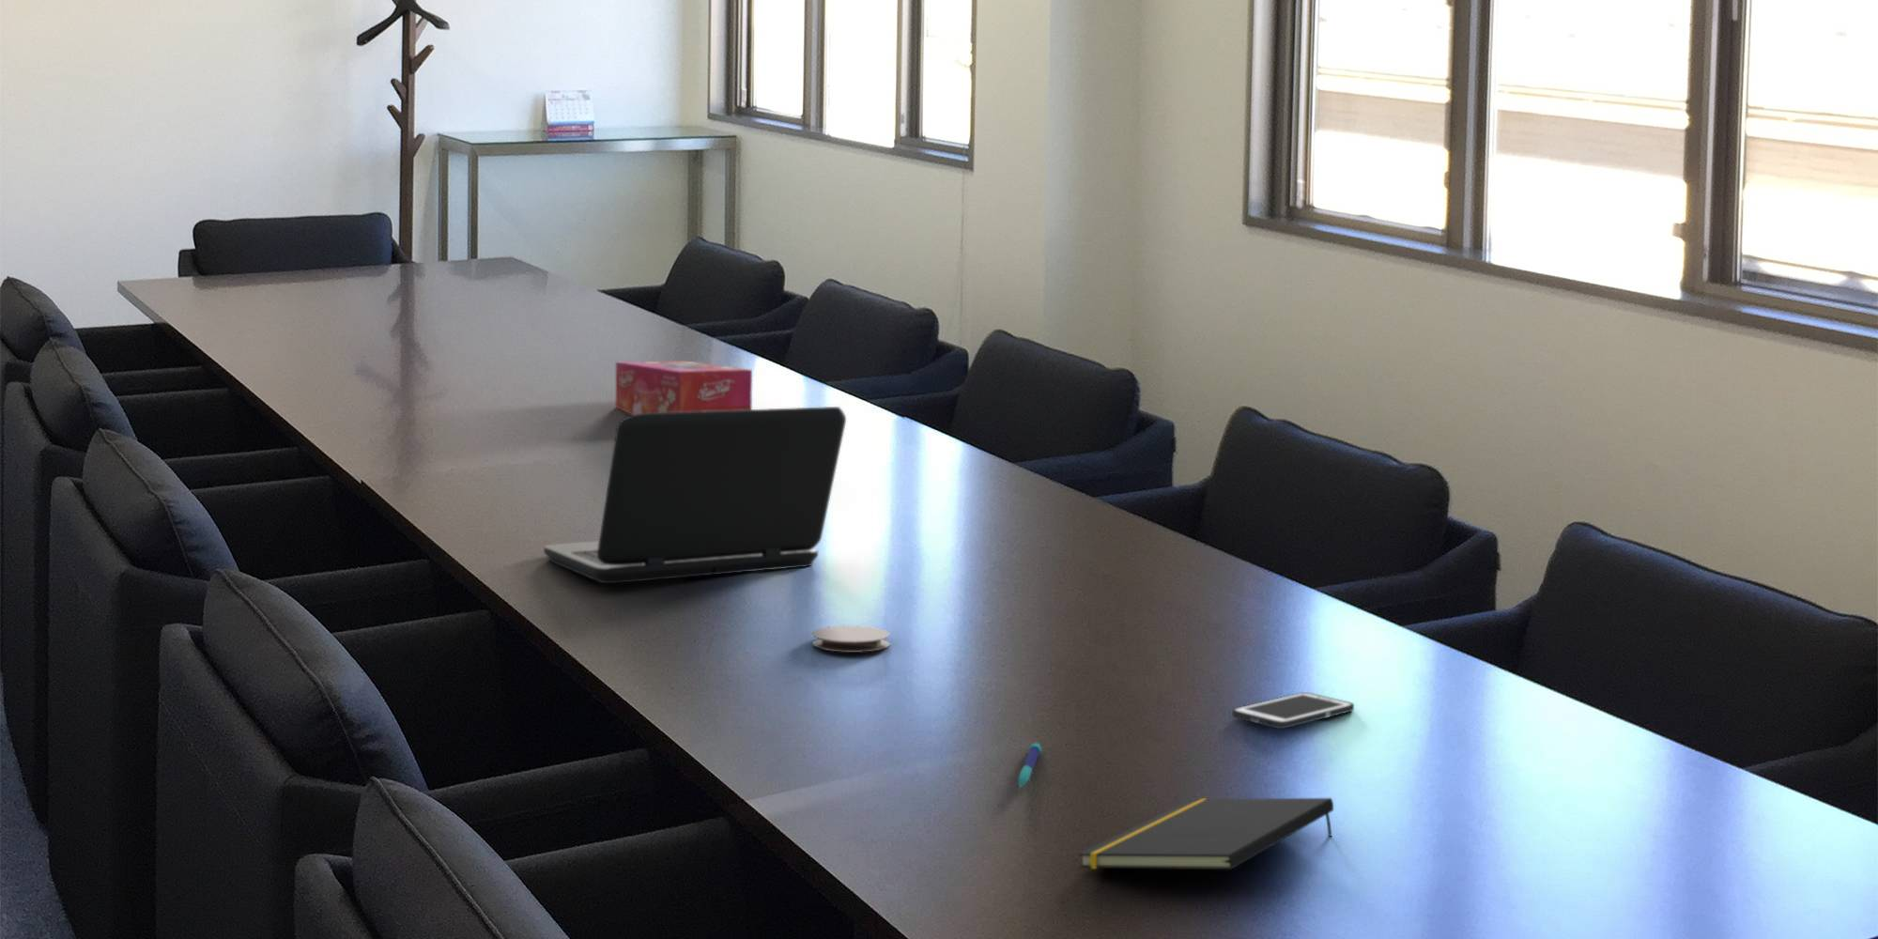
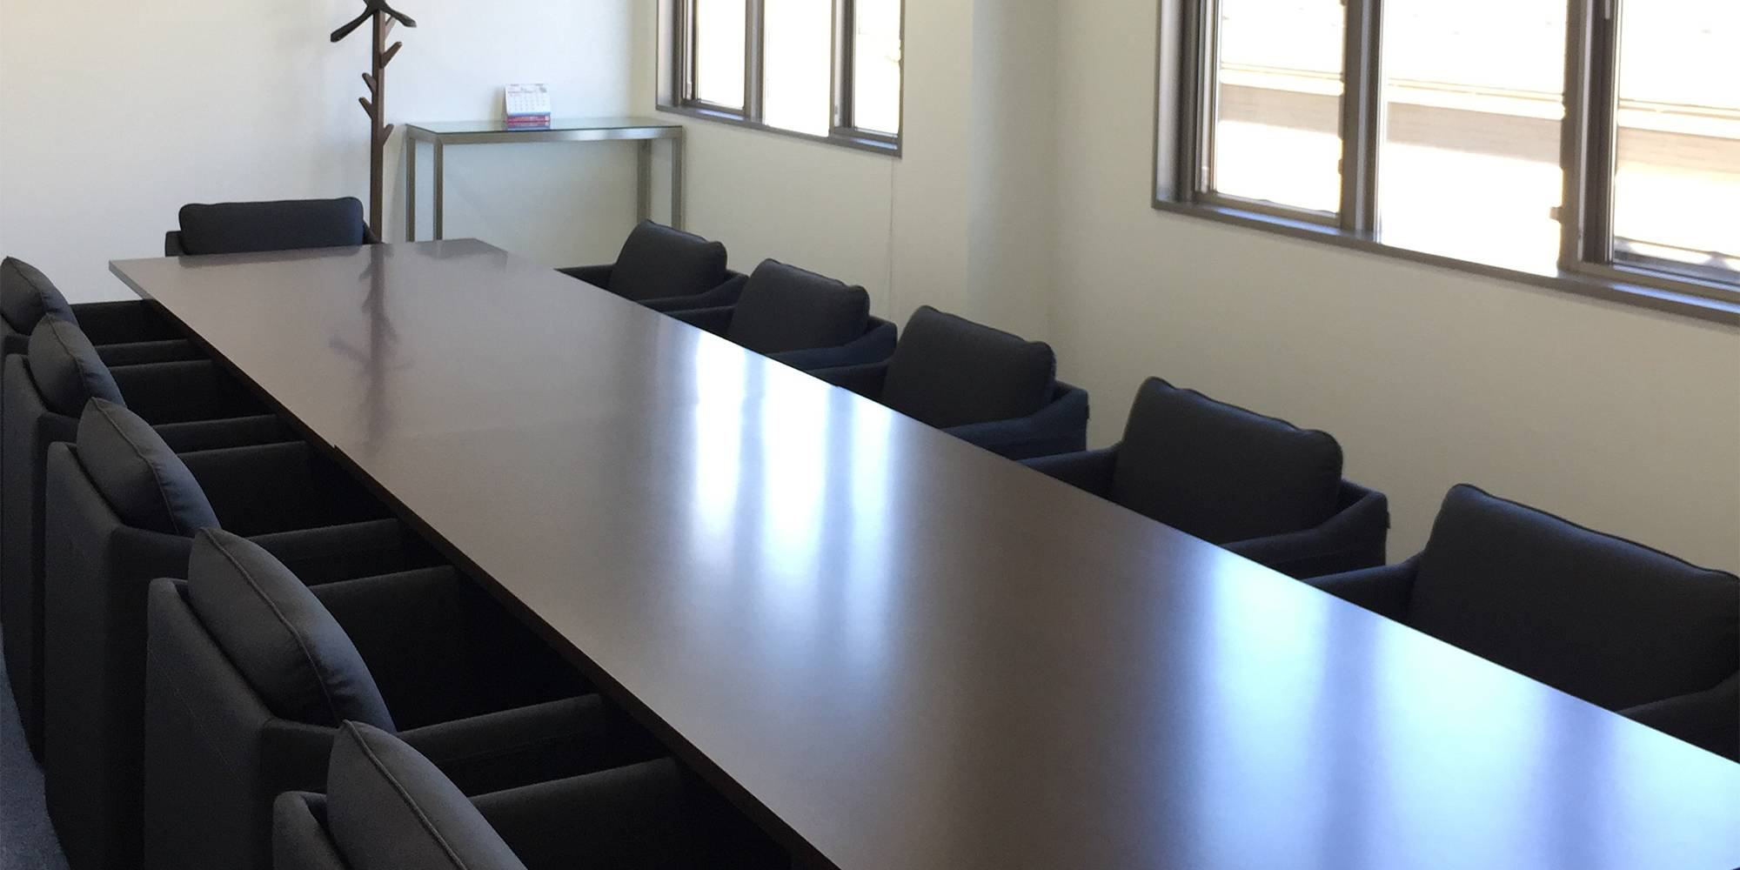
- notepad [1077,798,1334,871]
- cell phone [1231,691,1355,729]
- tissue box [616,359,753,416]
- coaster [811,624,891,654]
- pen [1018,741,1042,789]
- laptop [543,406,847,584]
